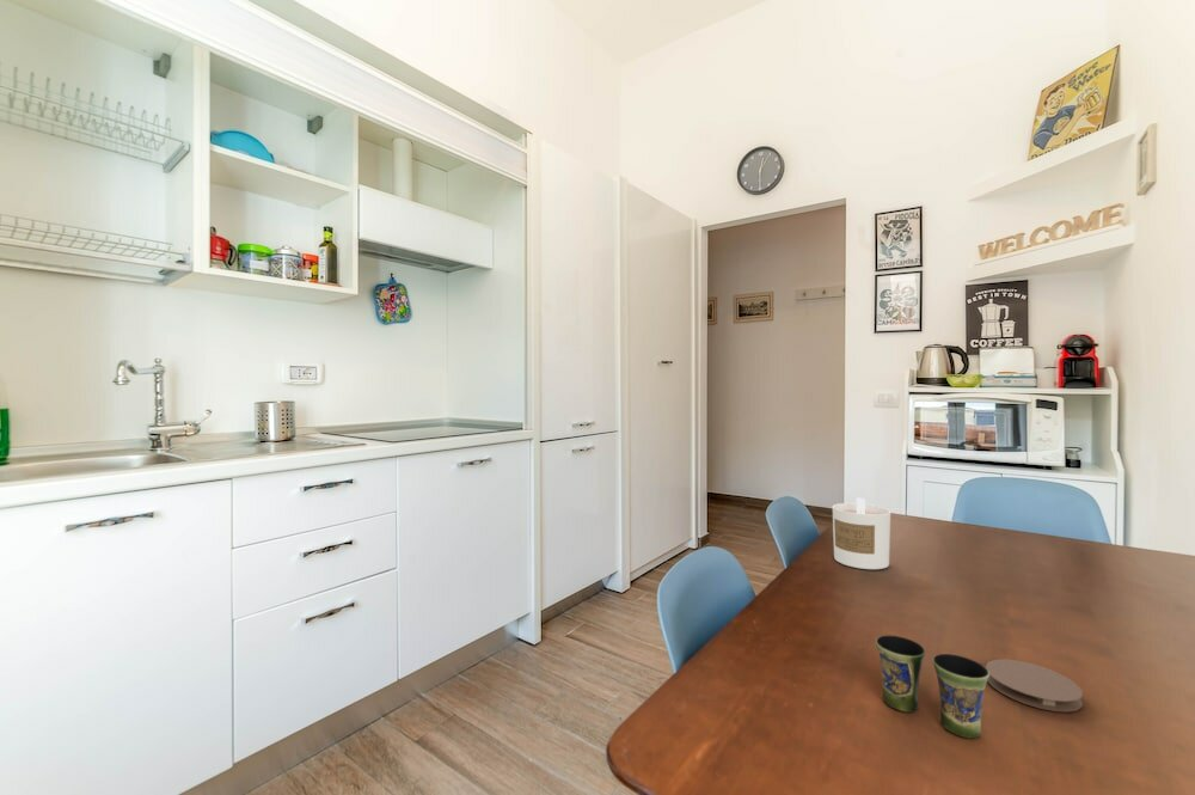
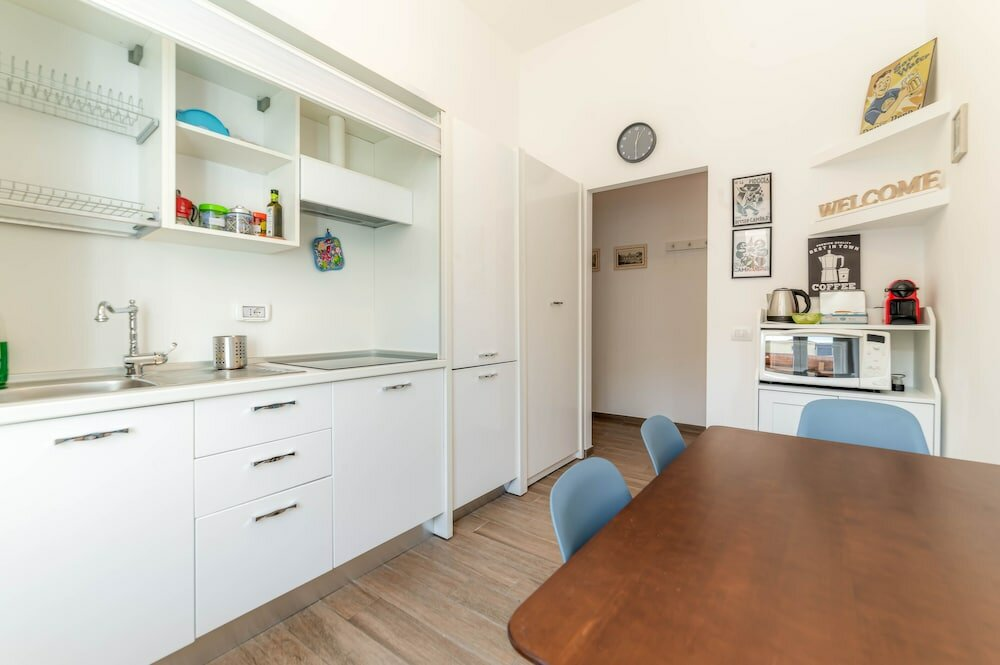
- coaster [985,659,1084,714]
- cup [875,635,989,739]
- candle [832,497,891,570]
